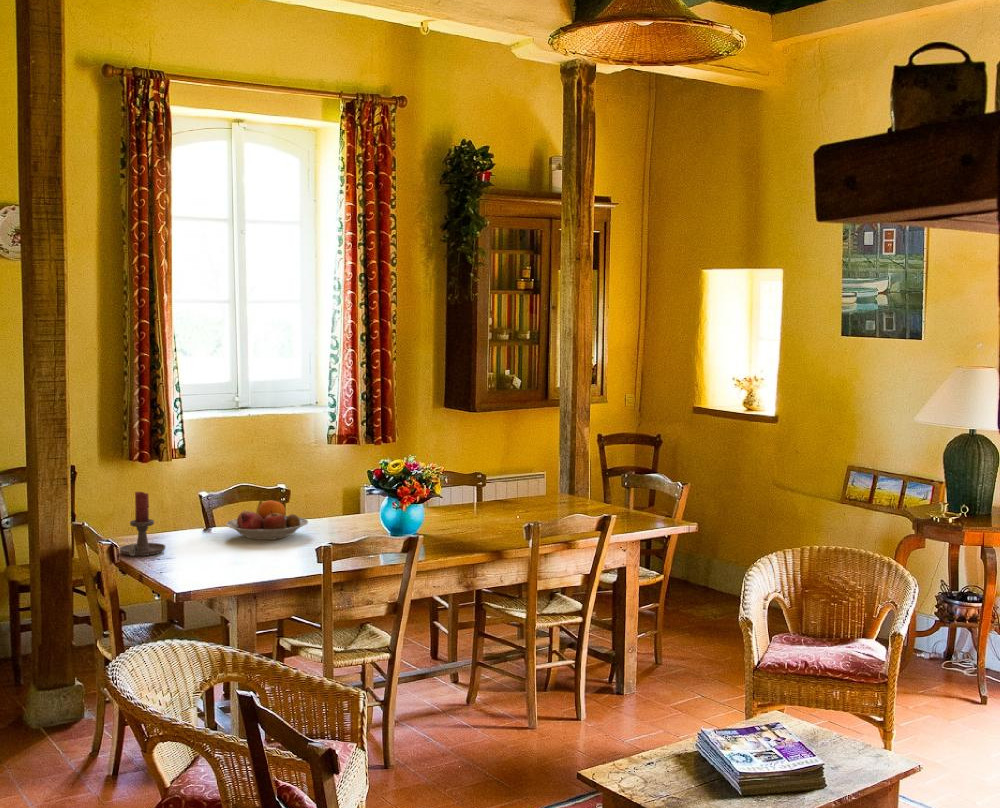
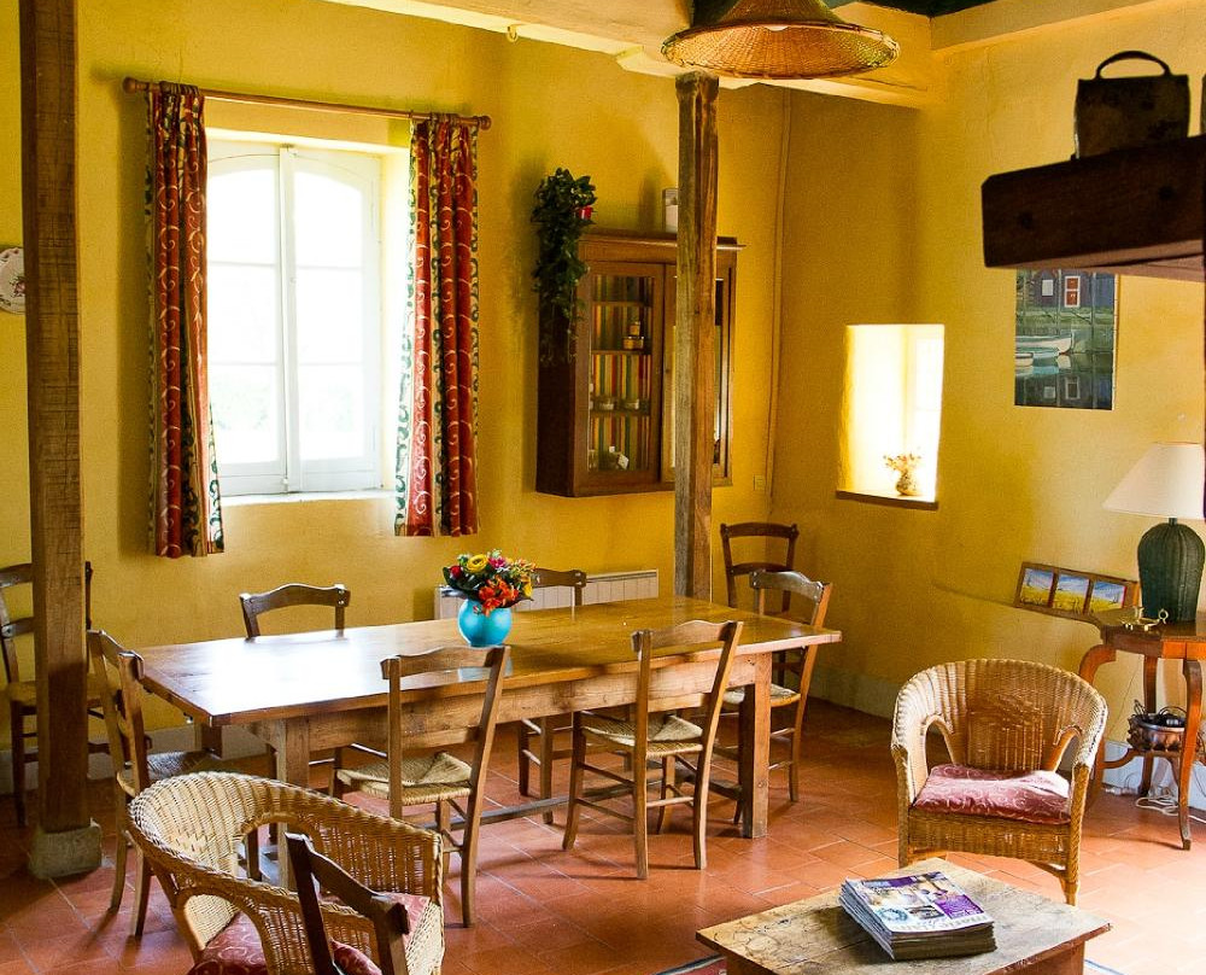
- candle holder [118,491,167,557]
- fruit bowl [225,499,309,541]
